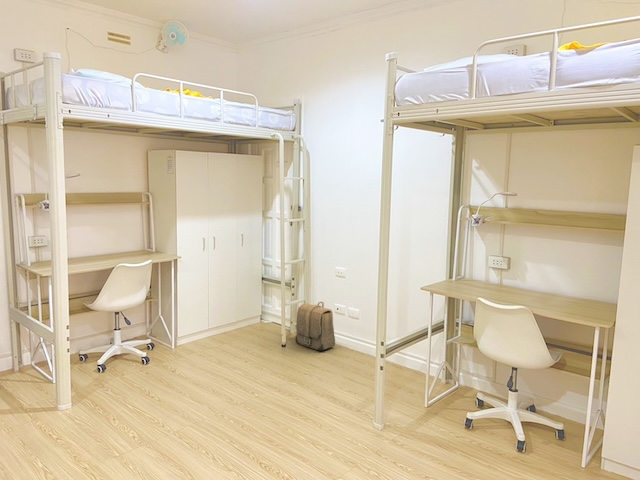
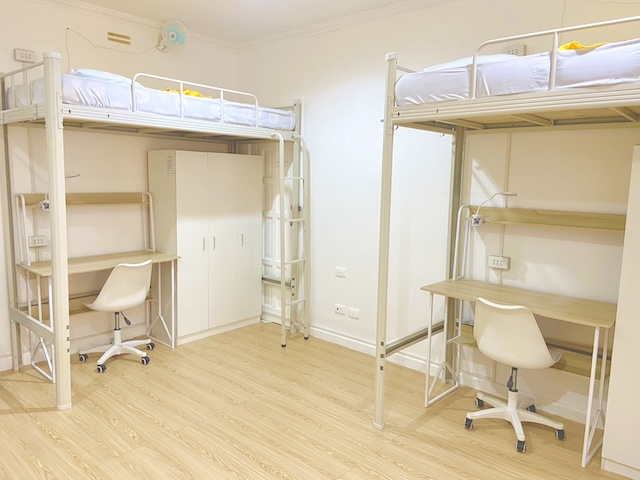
- backpack [294,301,336,352]
